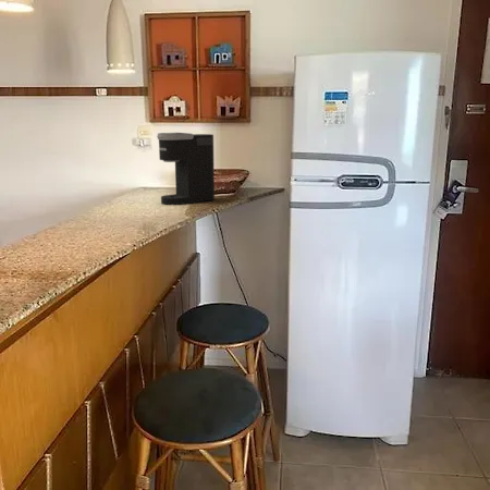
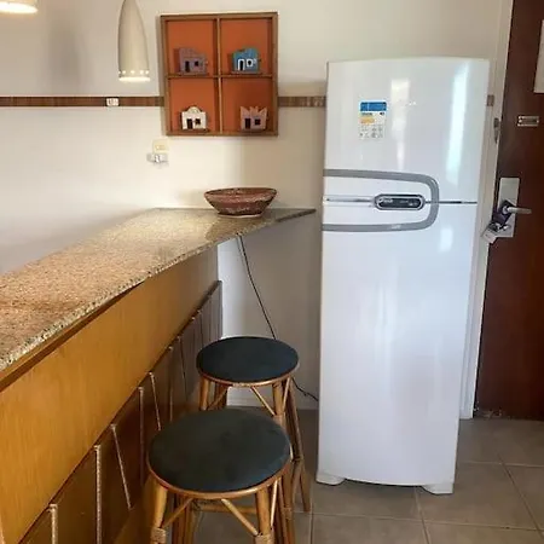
- coffee maker [156,132,216,206]
